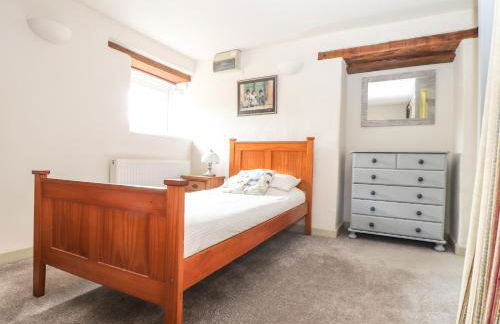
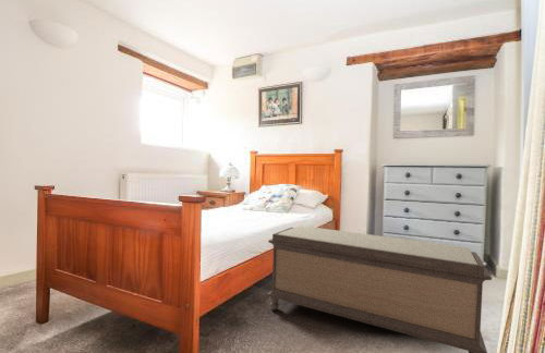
+ bench [266,224,493,353]
